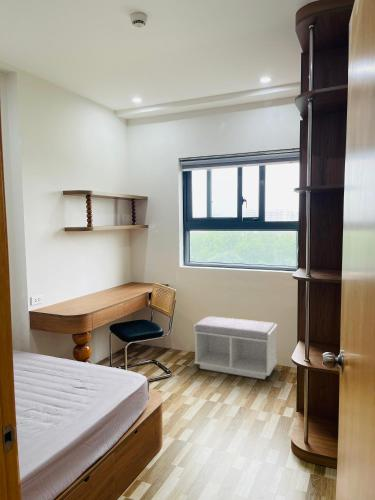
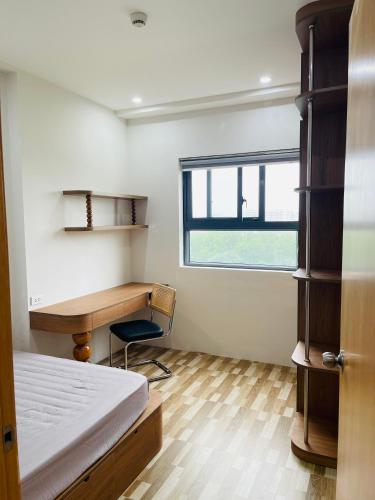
- bench [193,316,278,380]
